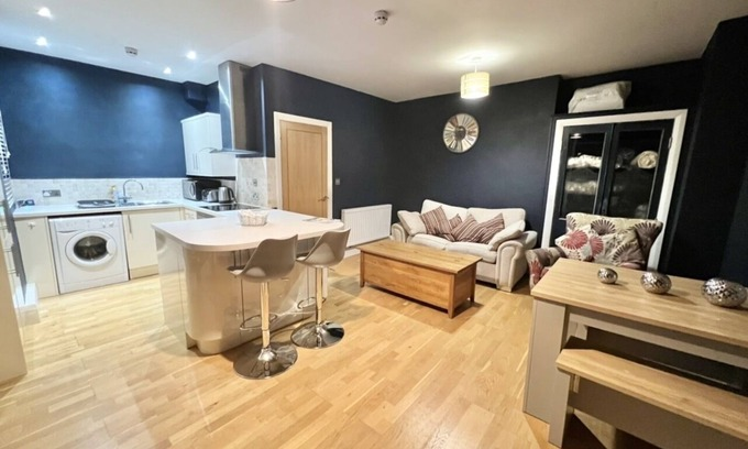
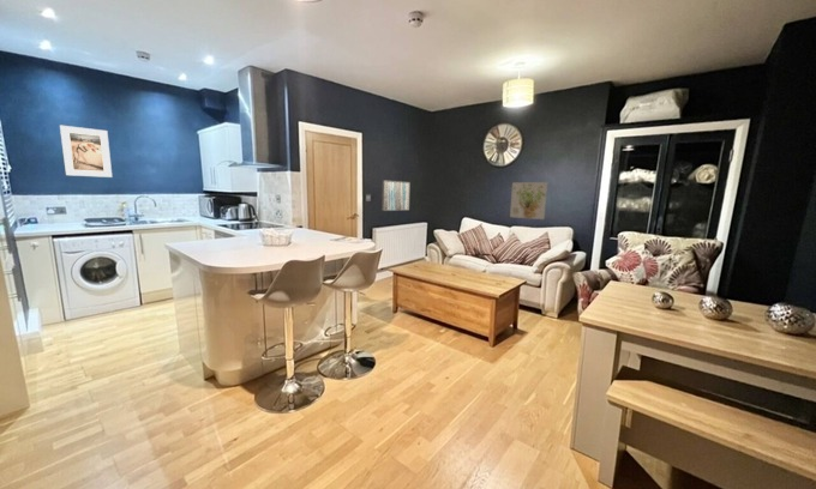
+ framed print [59,123,113,179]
+ decorative wall panel [509,181,548,221]
+ wall art [380,180,412,212]
